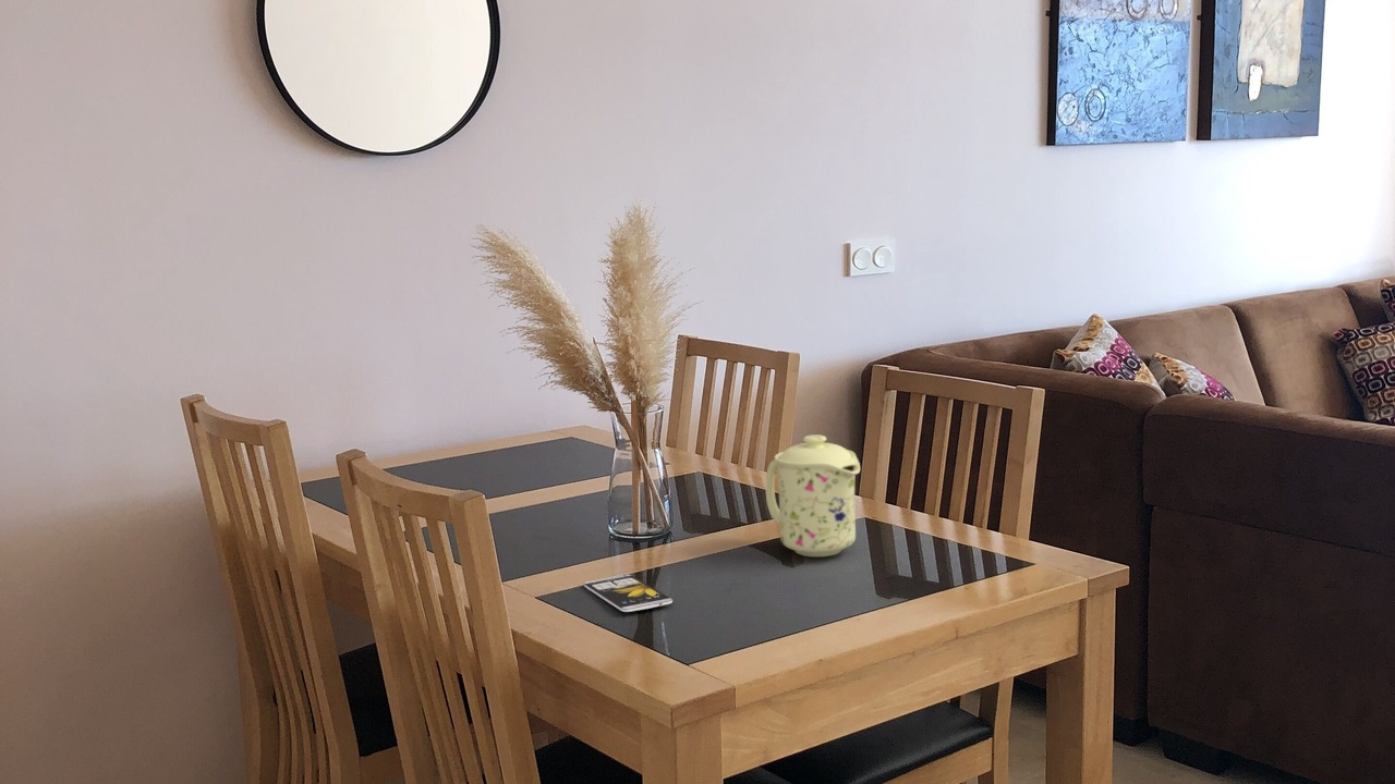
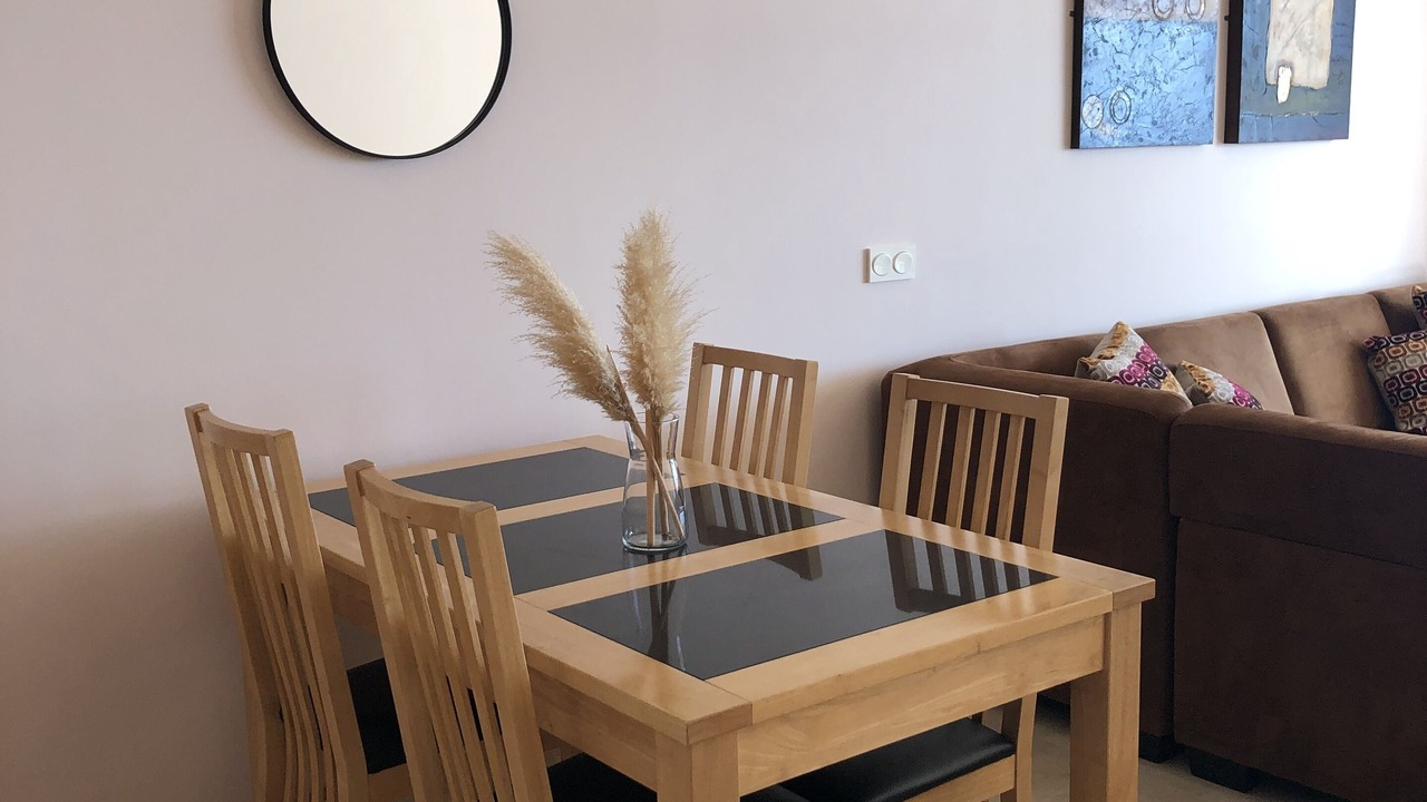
- mug [765,433,861,558]
- smartphone [583,574,674,613]
